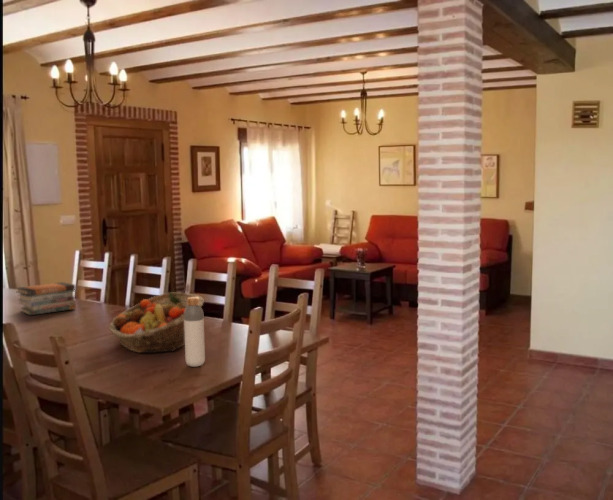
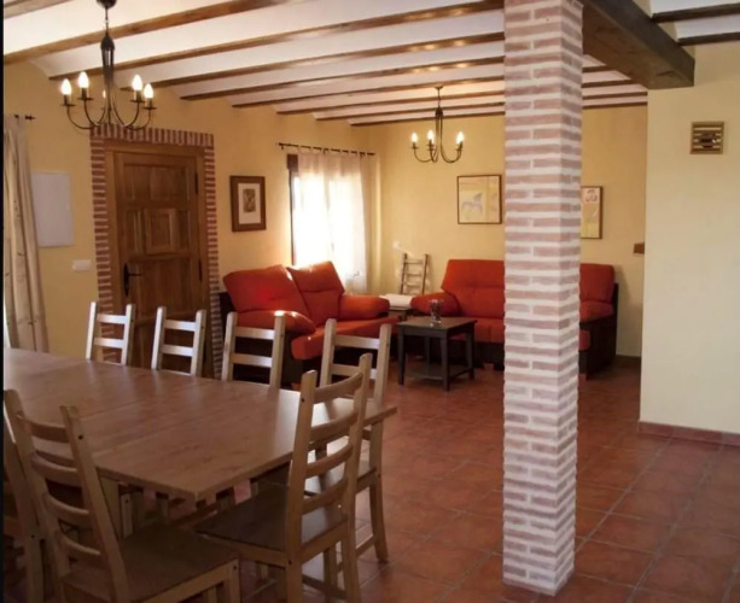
- bottle [184,297,206,368]
- book stack [15,281,77,316]
- fruit basket [108,291,205,354]
